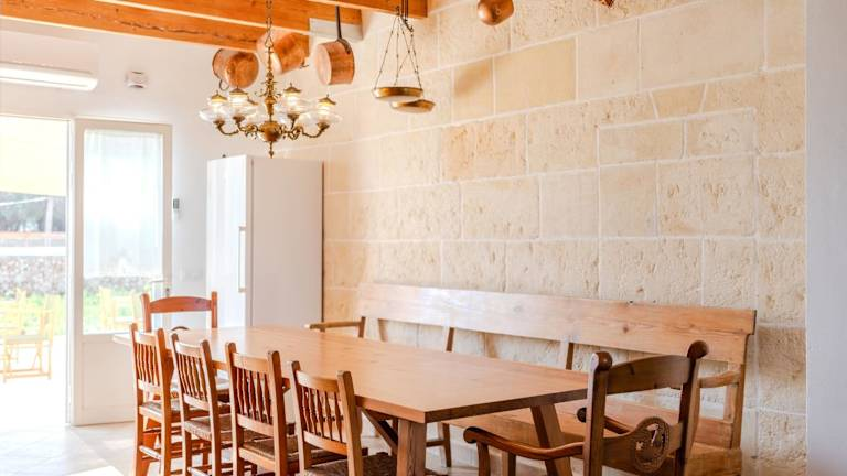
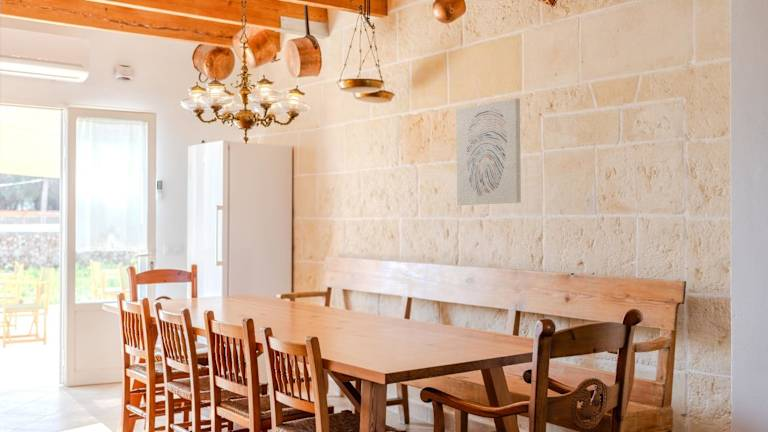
+ wall art [455,97,522,206]
